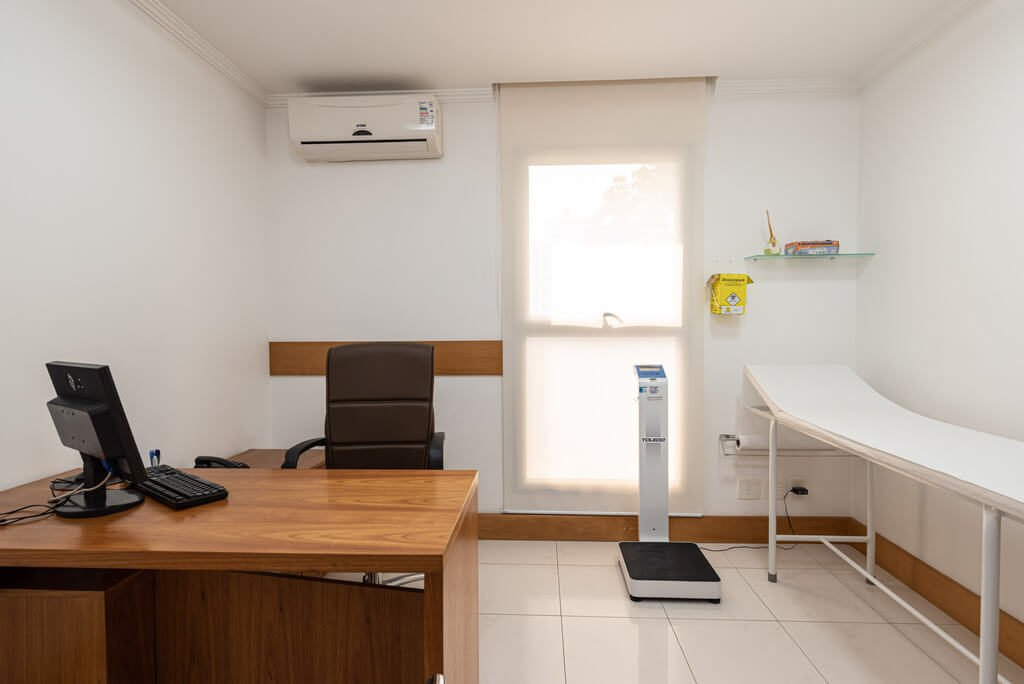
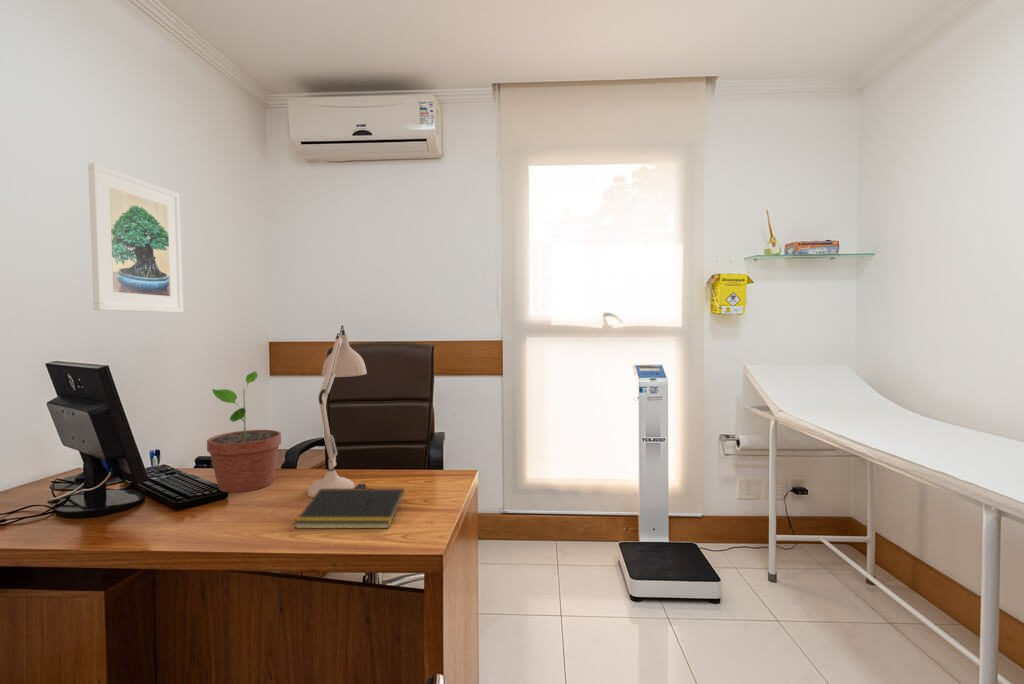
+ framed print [87,162,184,314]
+ potted plant [206,370,282,493]
+ notepad [293,488,405,529]
+ desk lamp [306,324,368,498]
